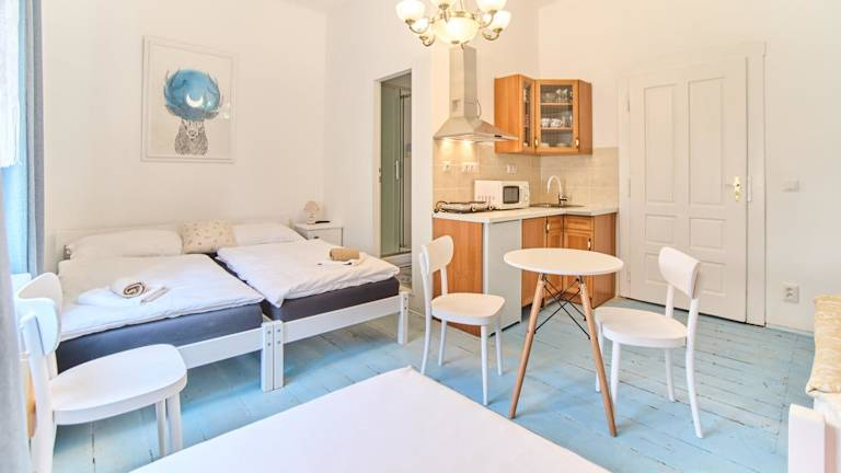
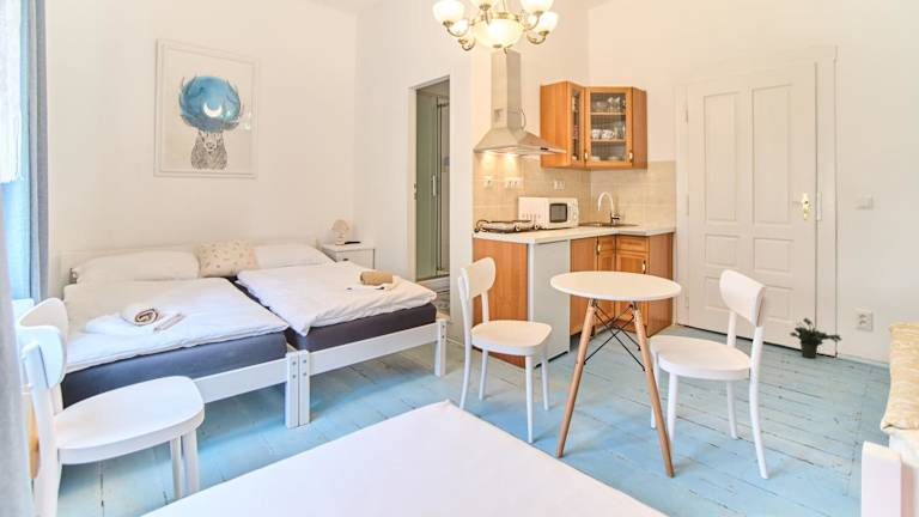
+ potted plant [789,317,844,360]
